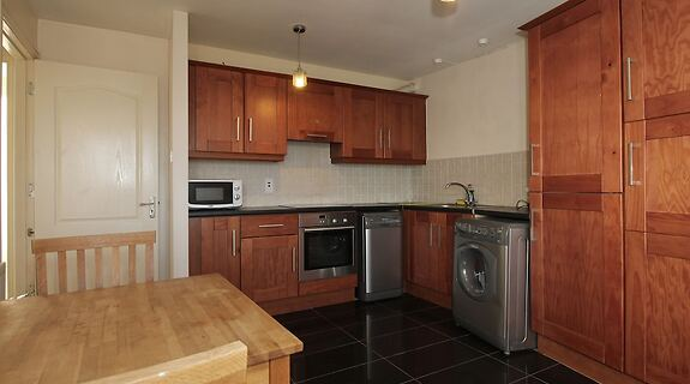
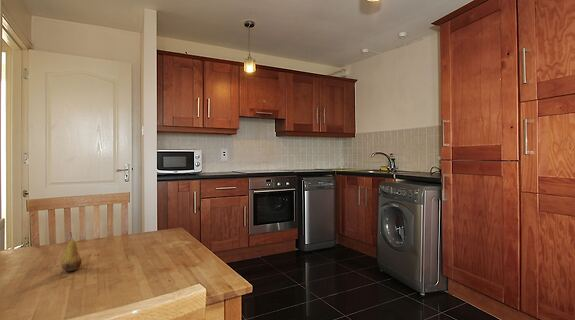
+ fruit [60,231,83,272]
